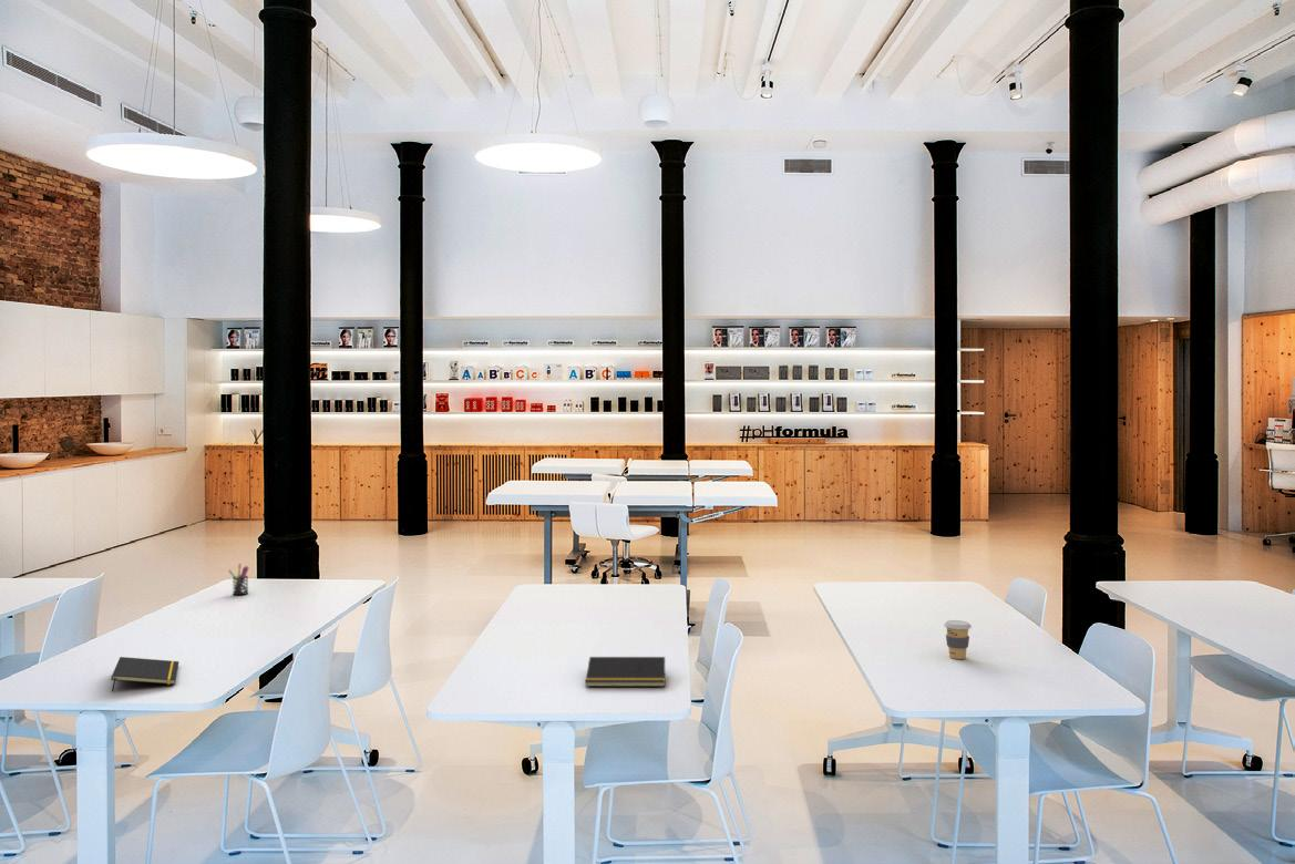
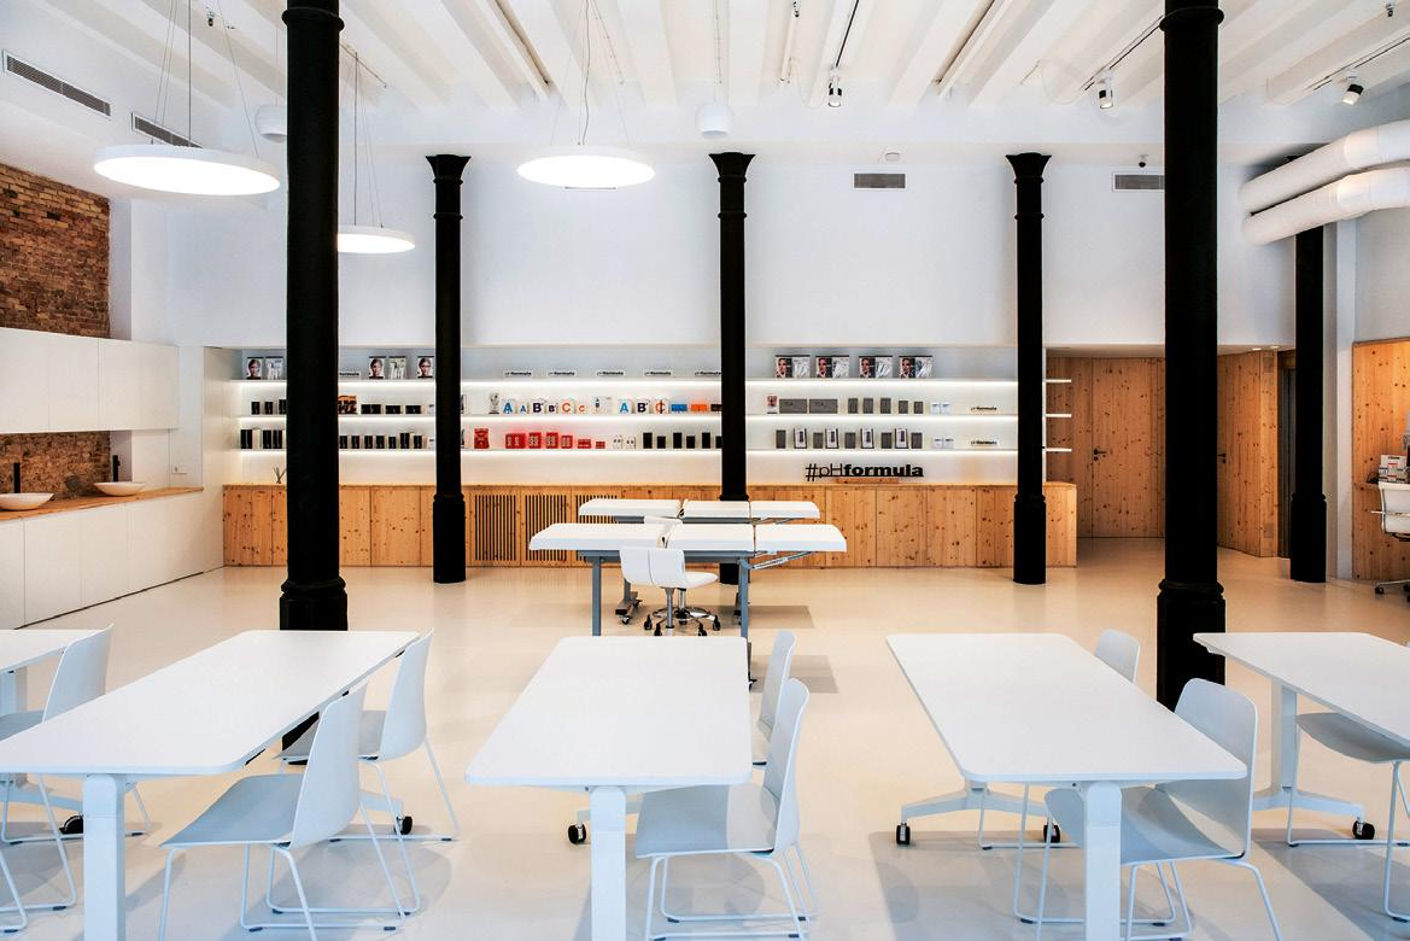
- notepad [585,656,666,688]
- notepad [110,656,179,693]
- pen holder [227,563,250,596]
- coffee cup [943,619,973,660]
